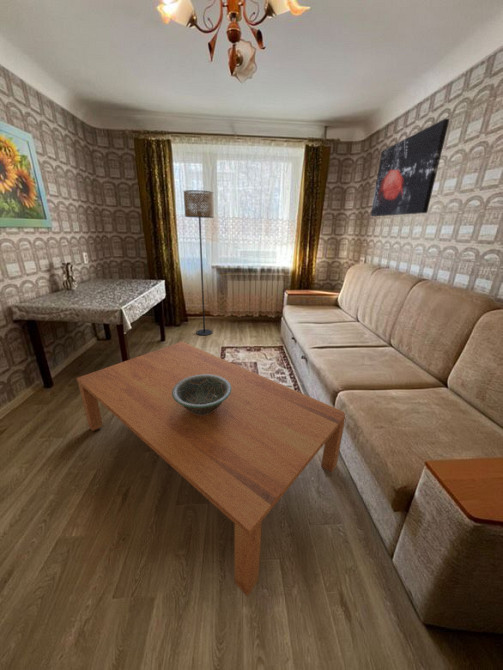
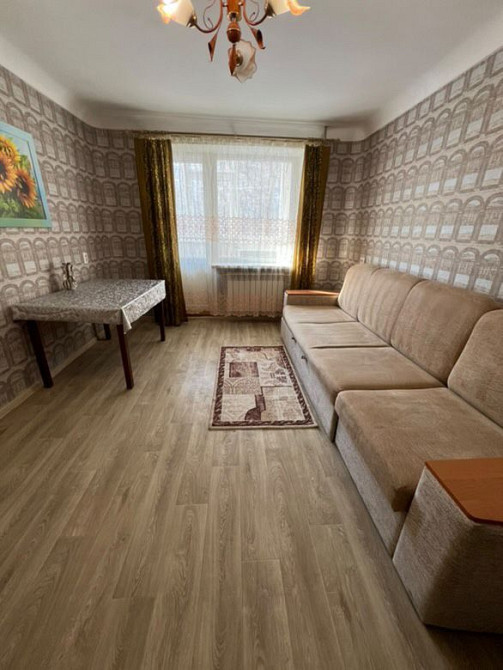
- coffee table [75,341,346,597]
- wall art [370,118,450,217]
- floor lamp [183,189,215,337]
- decorative bowl [172,374,231,415]
